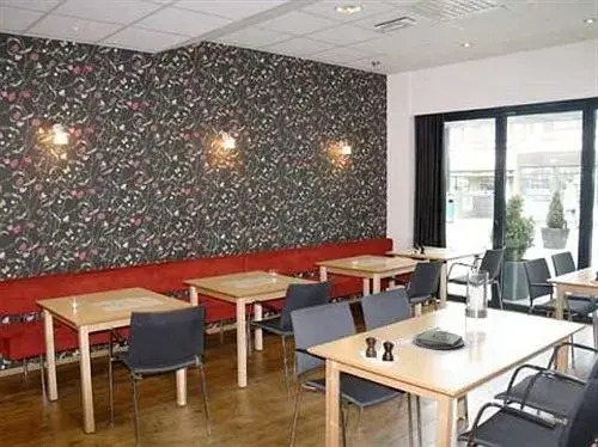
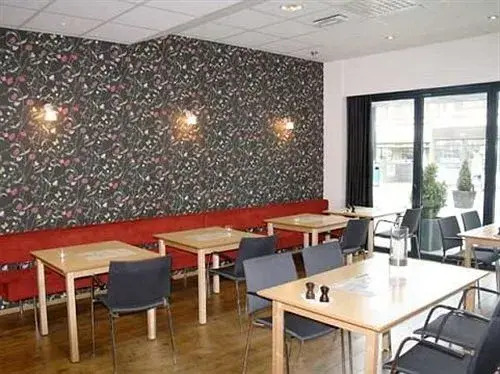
- plate [411,327,466,350]
